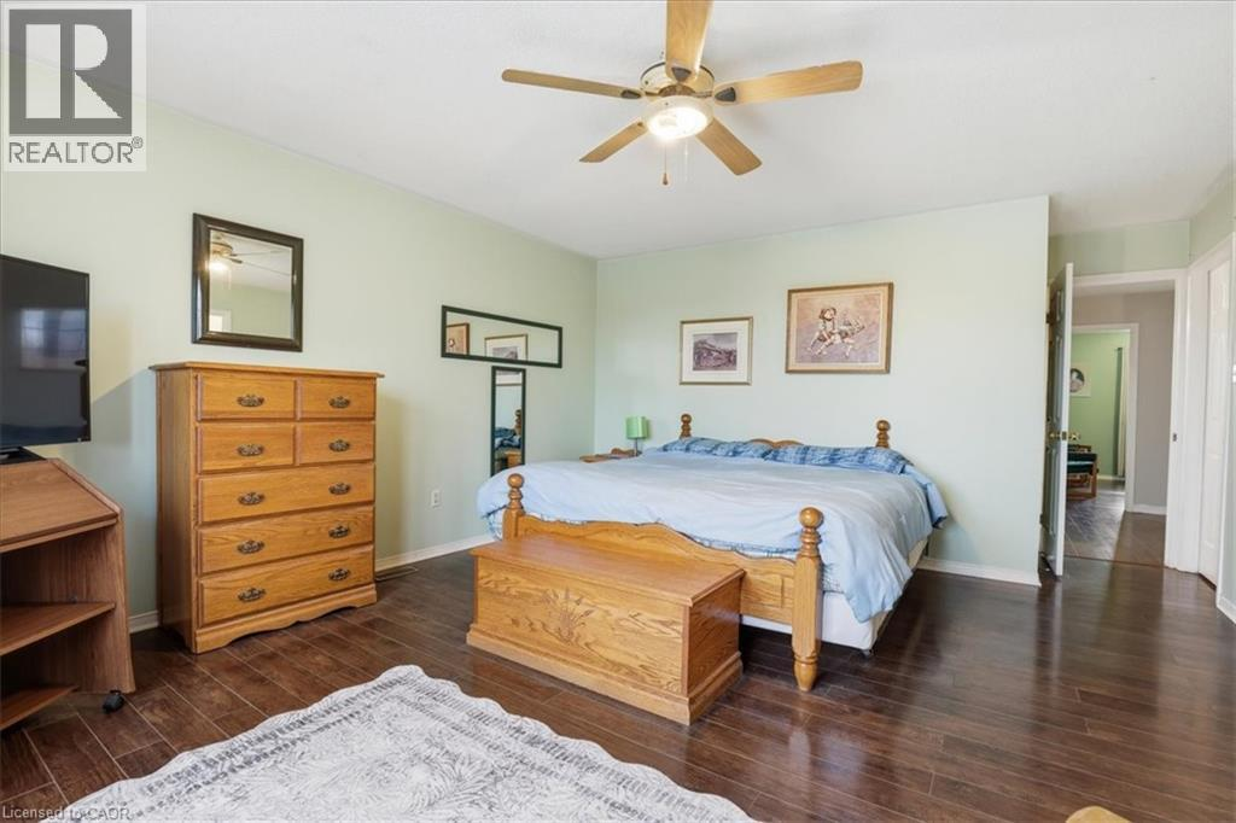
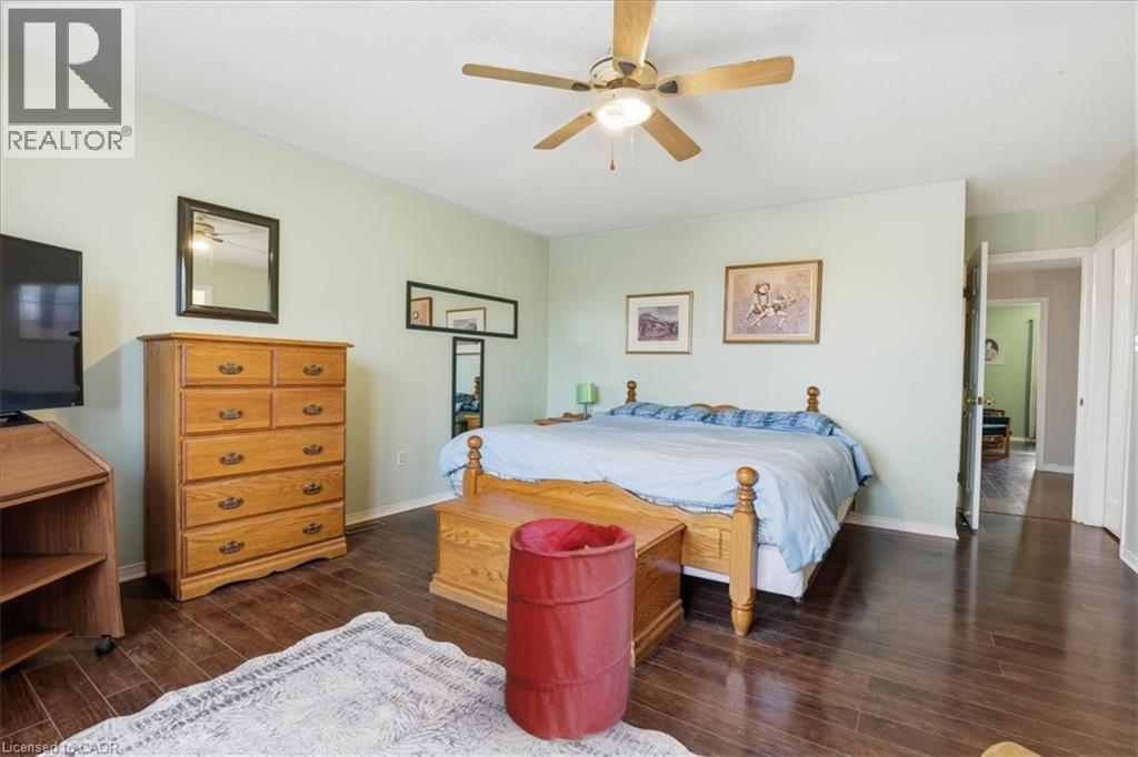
+ laundry hamper [503,516,637,745]
